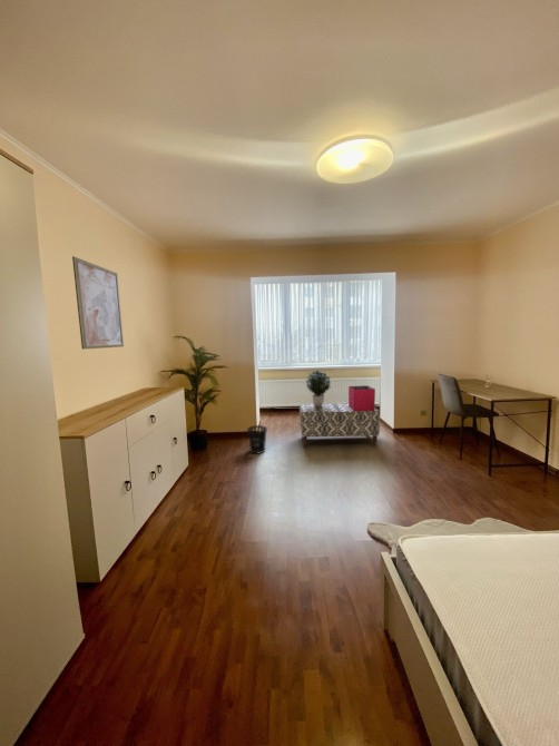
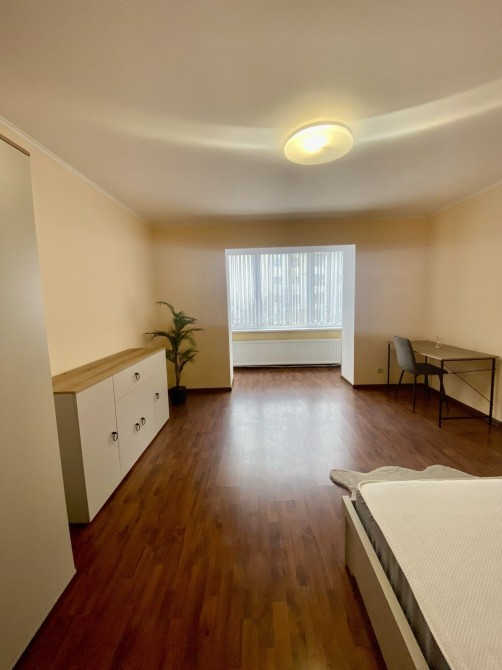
- potted plant [305,370,332,408]
- wall art [71,255,125,351]
- storage bin [347,384,376,411]
- wastebasket [246,424,268,454]
- bench [298,402,381,449]
